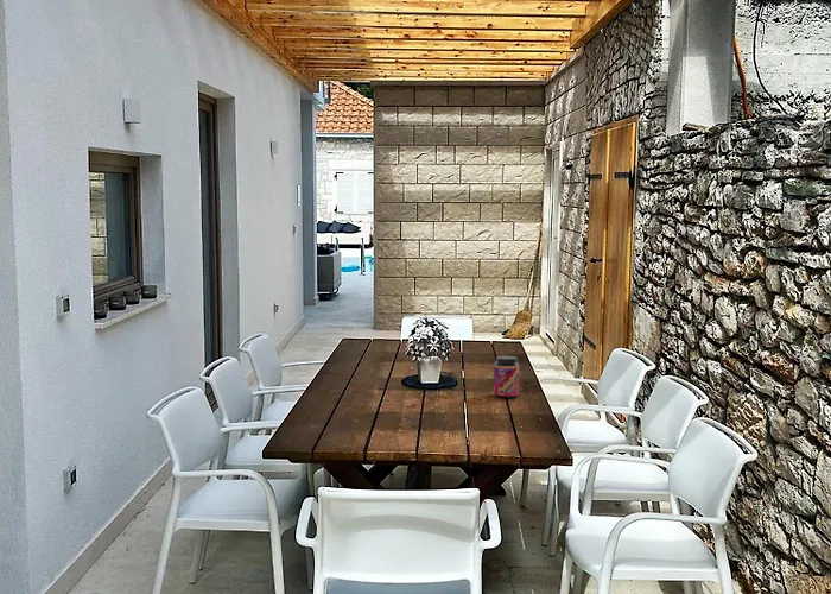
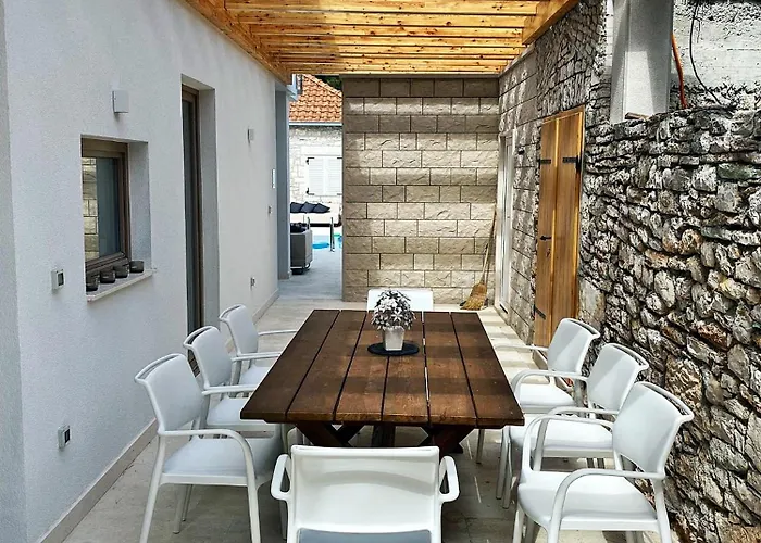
- jar [493,355,520,399]
